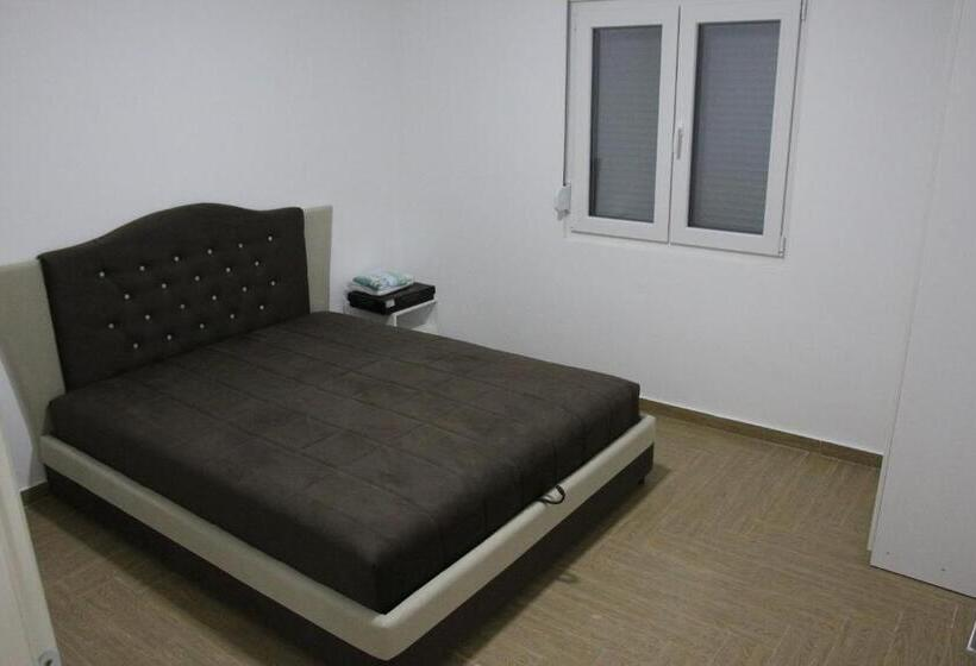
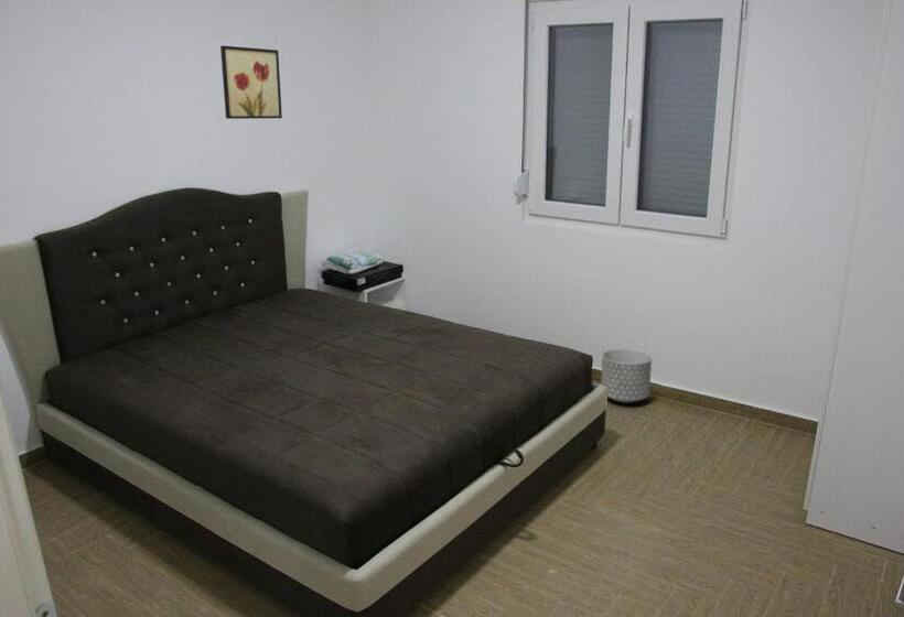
+ planter [600,348,653,404]
+ wall art [219,45,283,120]
